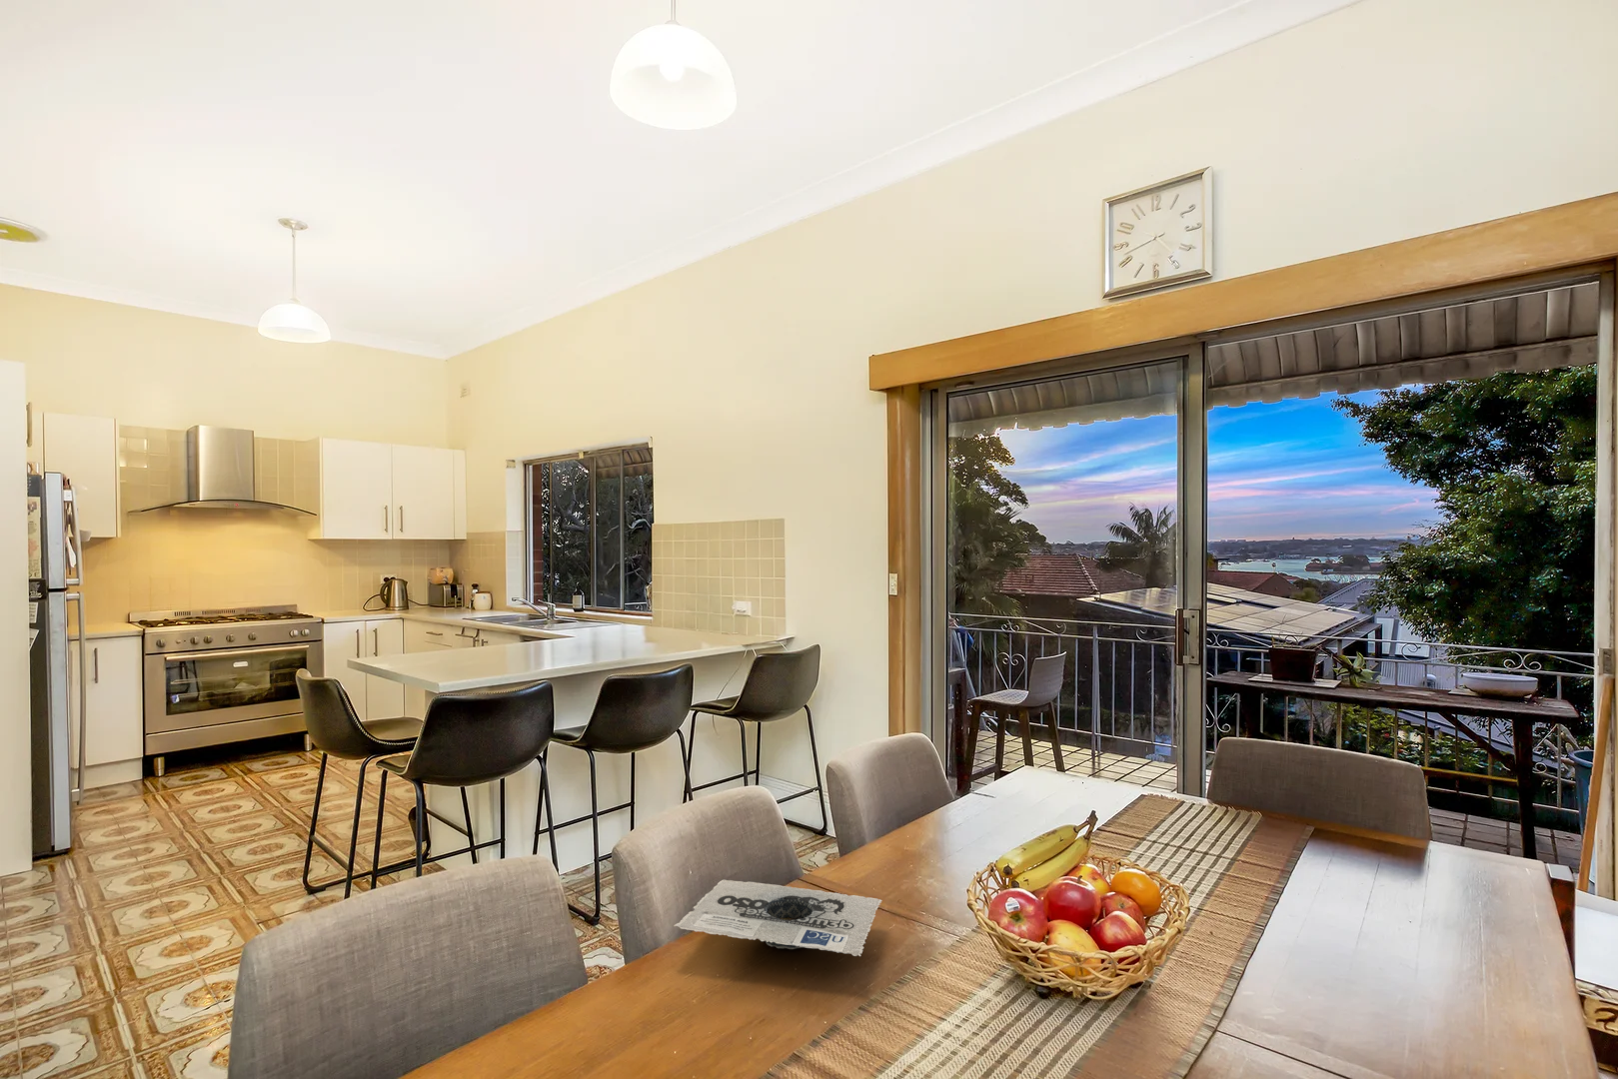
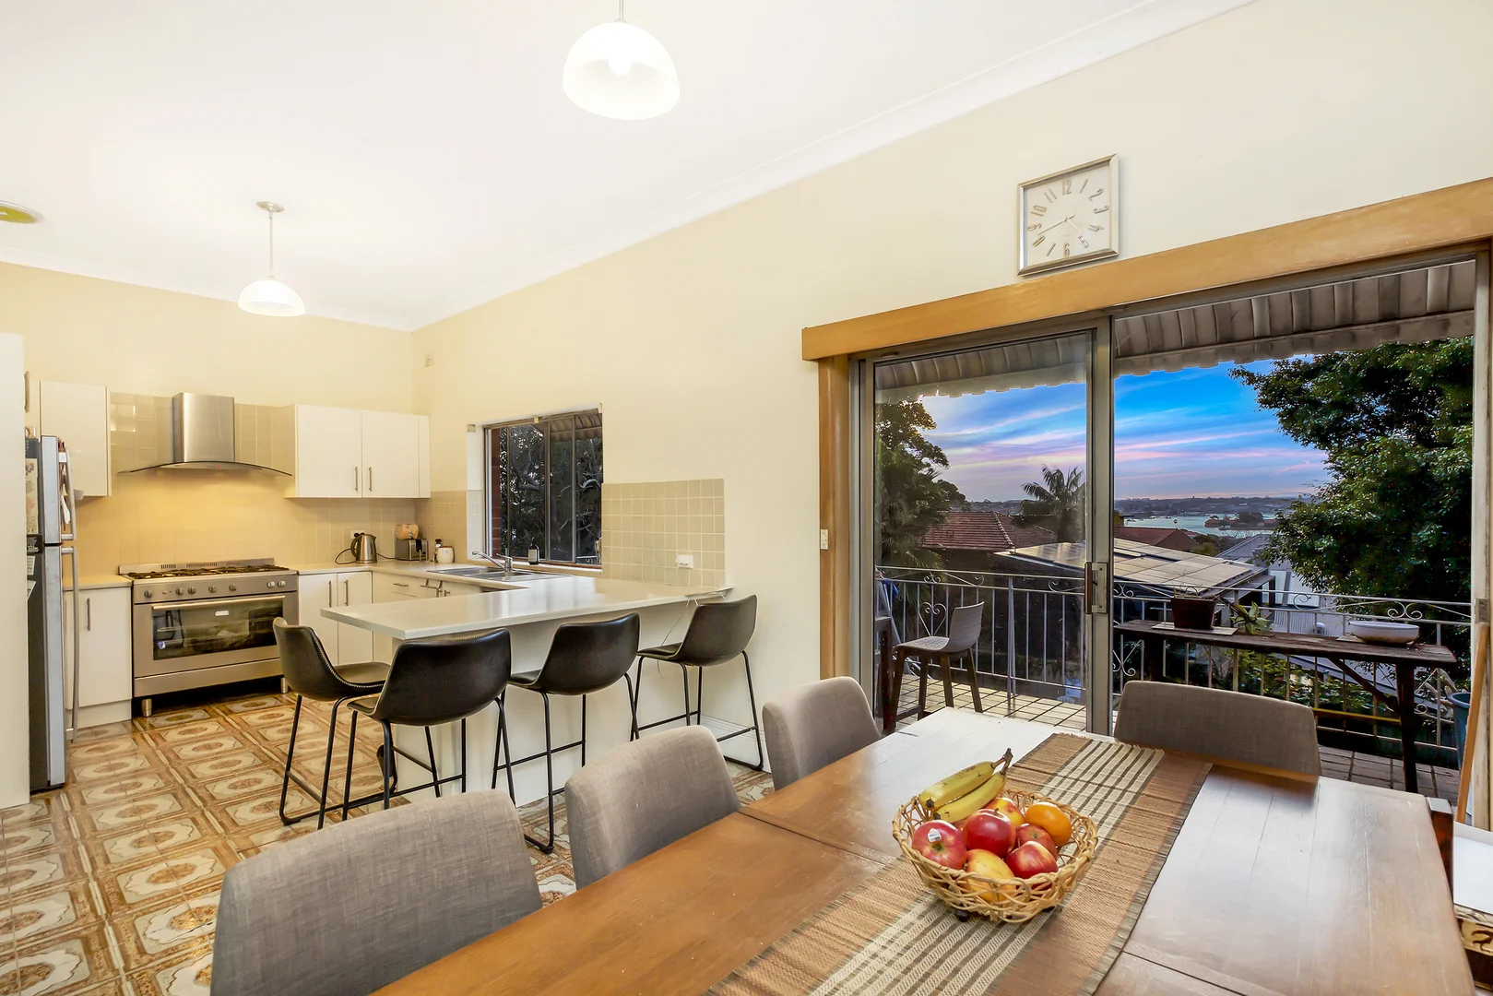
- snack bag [673,878,883,957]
